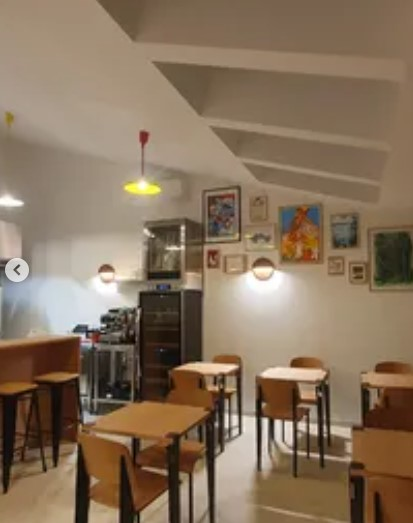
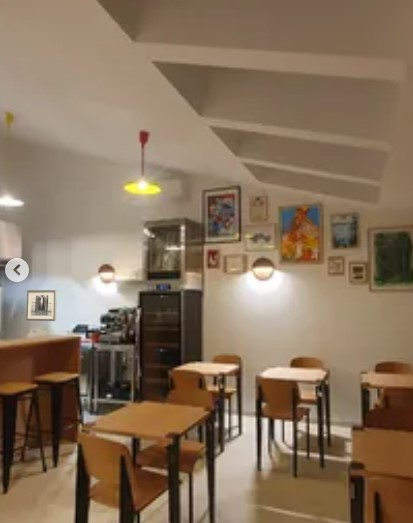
+ wall art [25,289,58,322]
